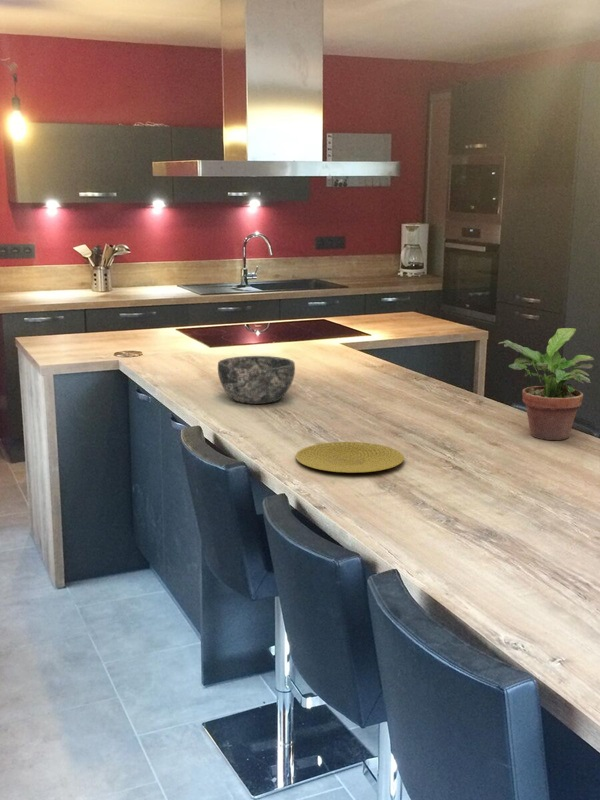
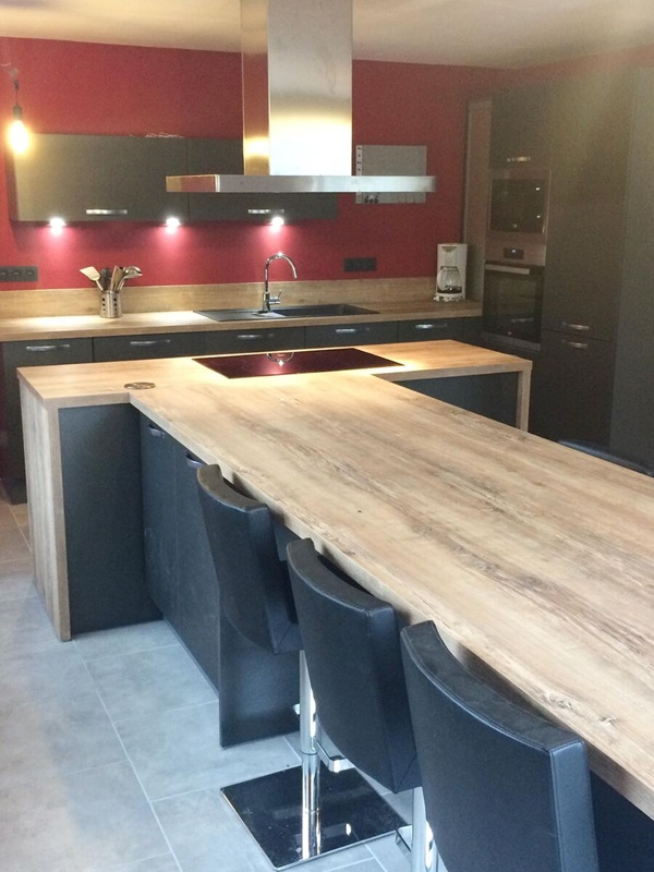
- potted plant [497,327,595,441]
- plate [295,441,405,474]
- bowl [217,355,296,405]
